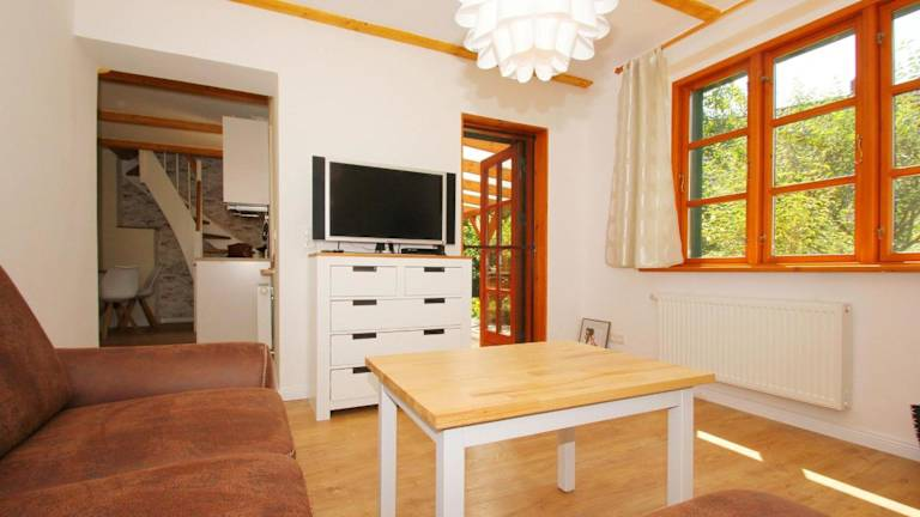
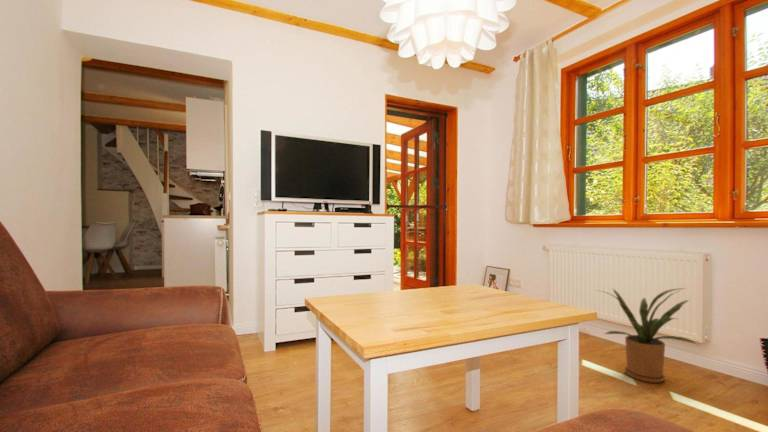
+ house plant [596,287,700,384]
